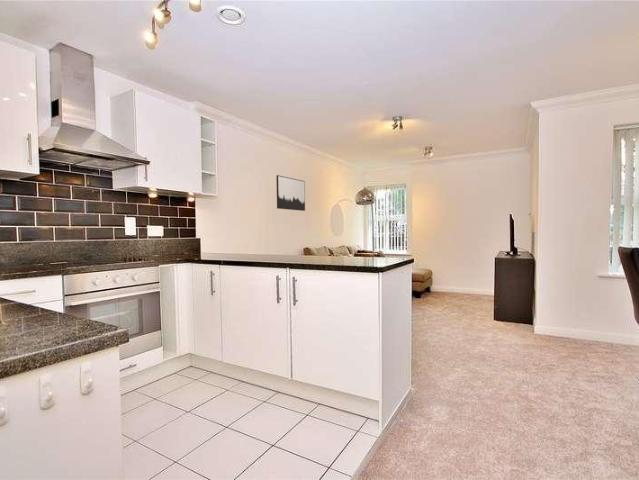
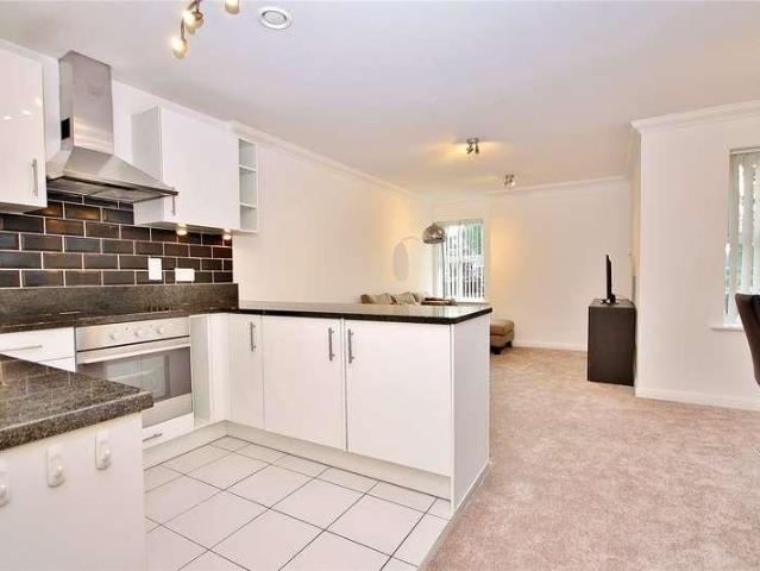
- wall art [275,174,306,212]
